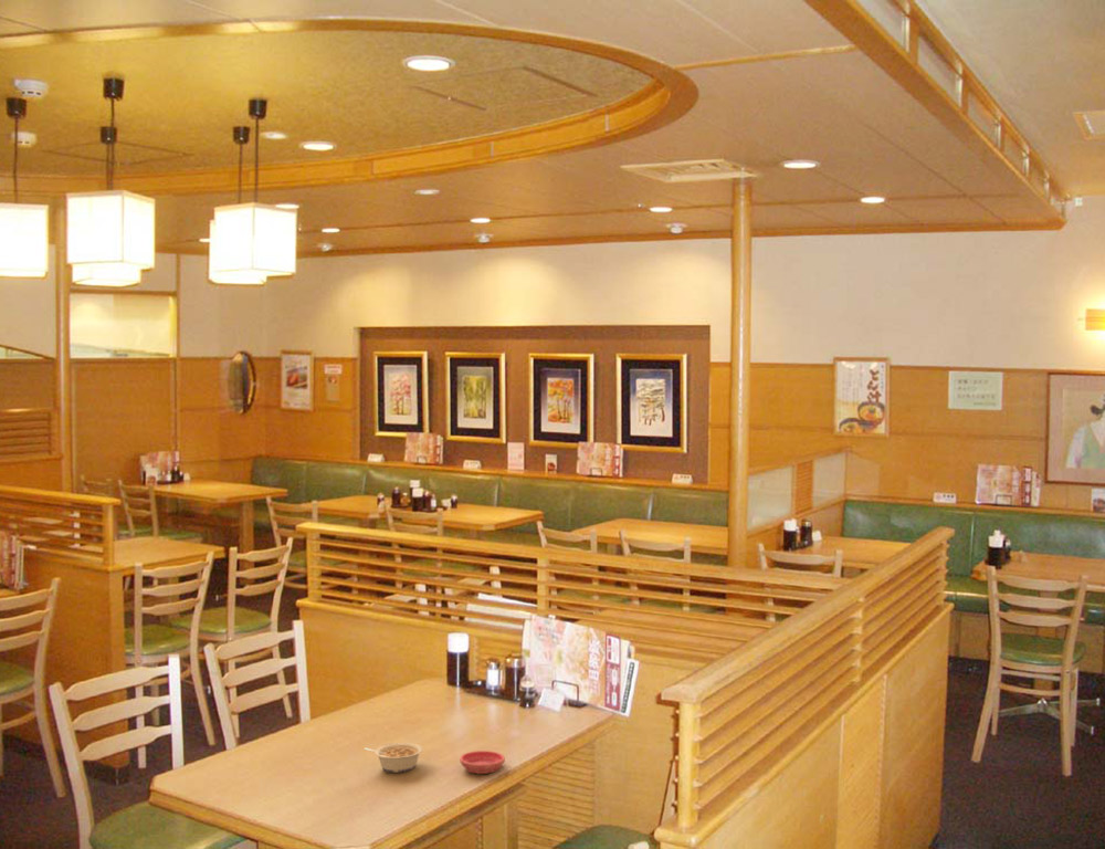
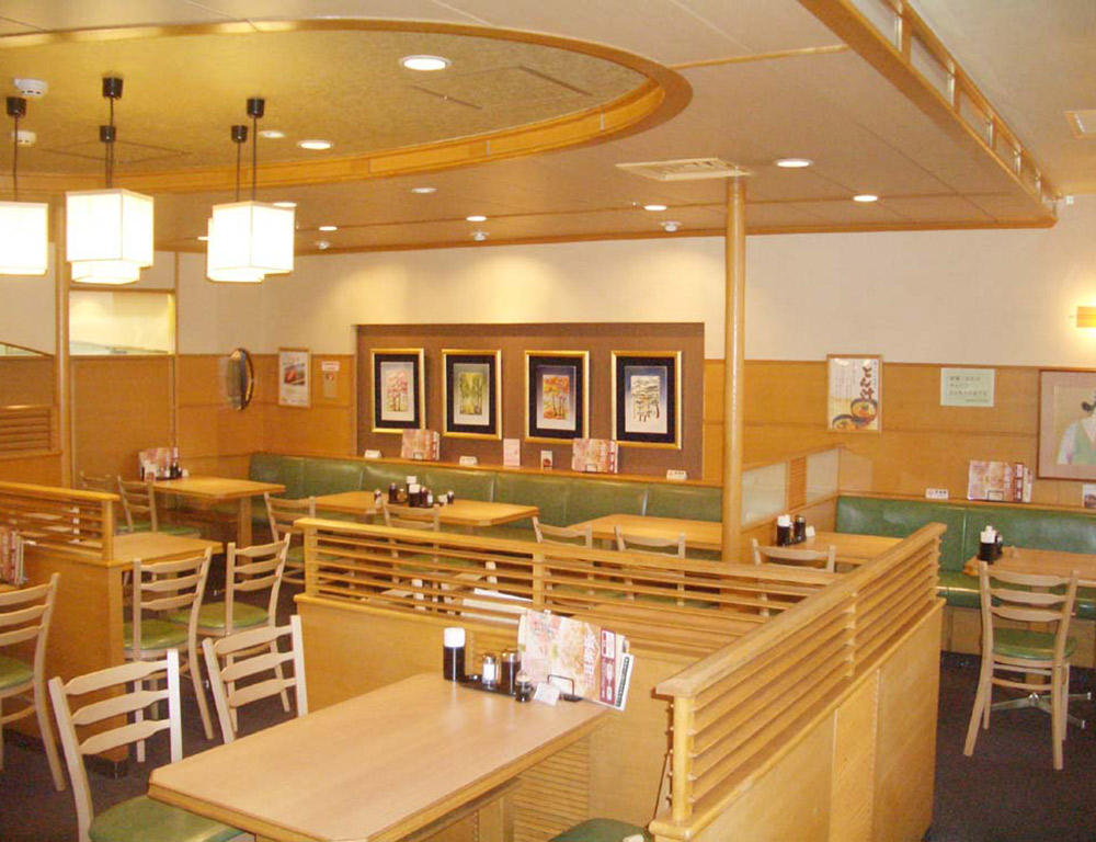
- legume [364,742,424,774]
- saucer [459,750,506,775]
